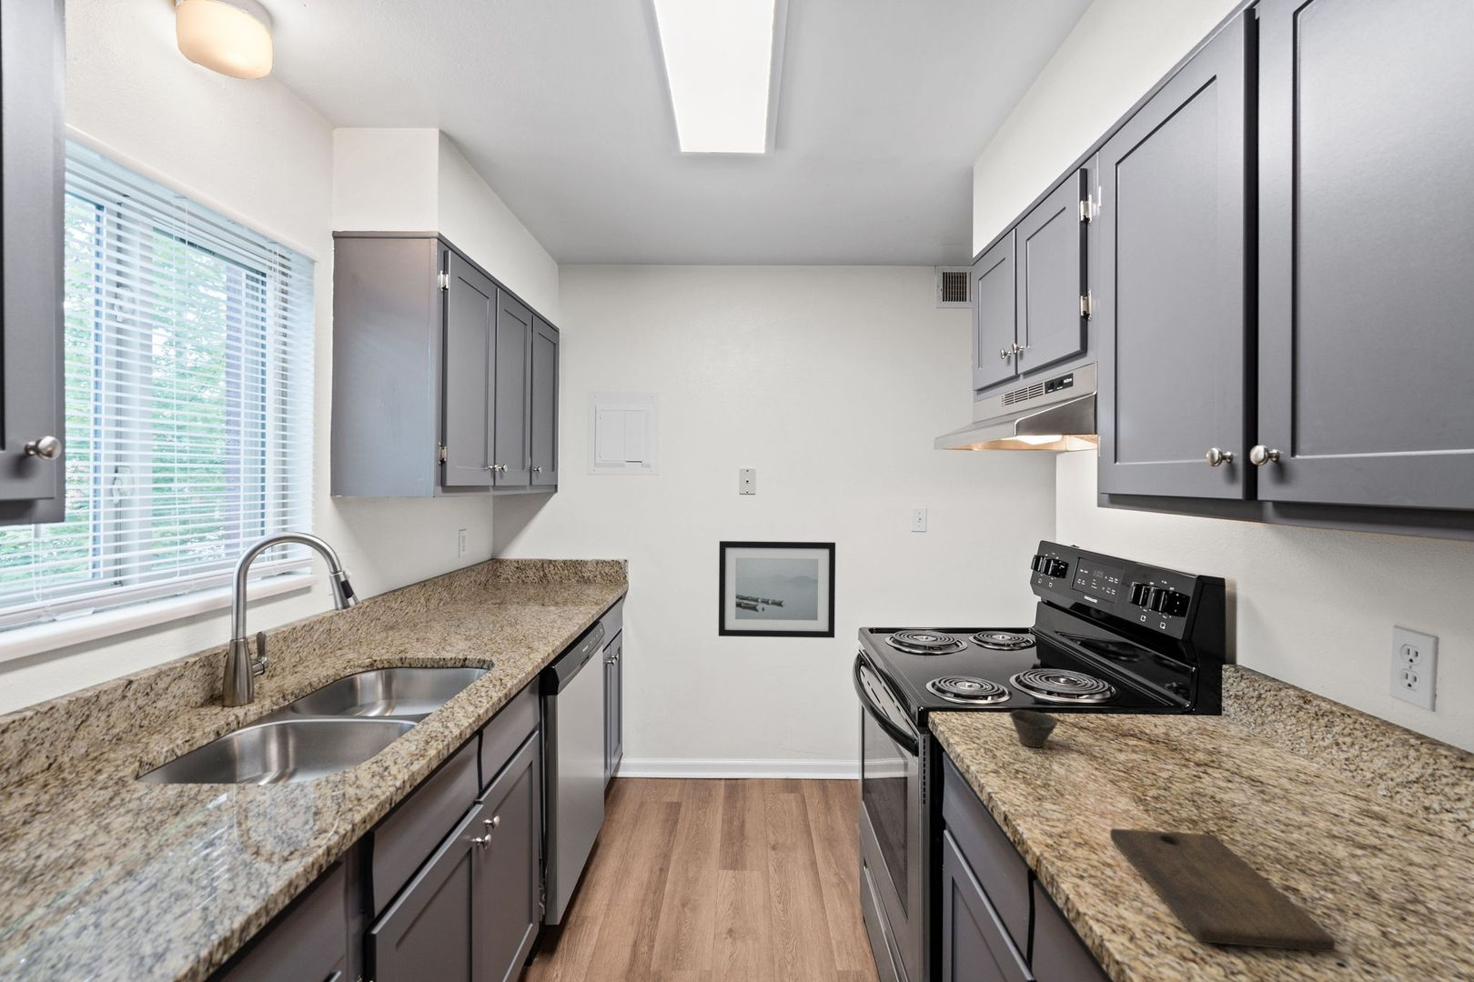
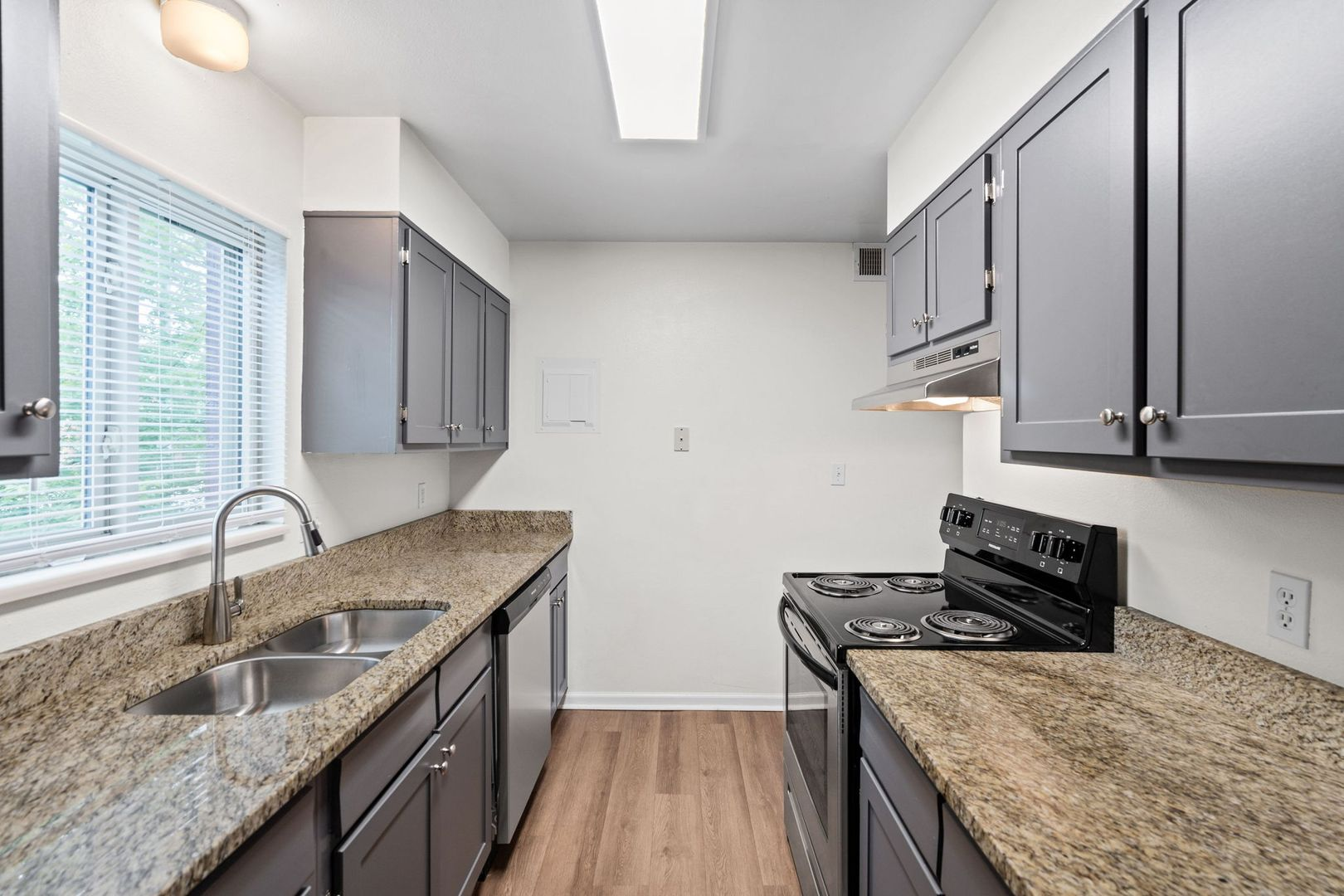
- cutting board [1109,827,1336,952]
- cup [1008,709,1058,749]
- wall art [718,540,836,639]
